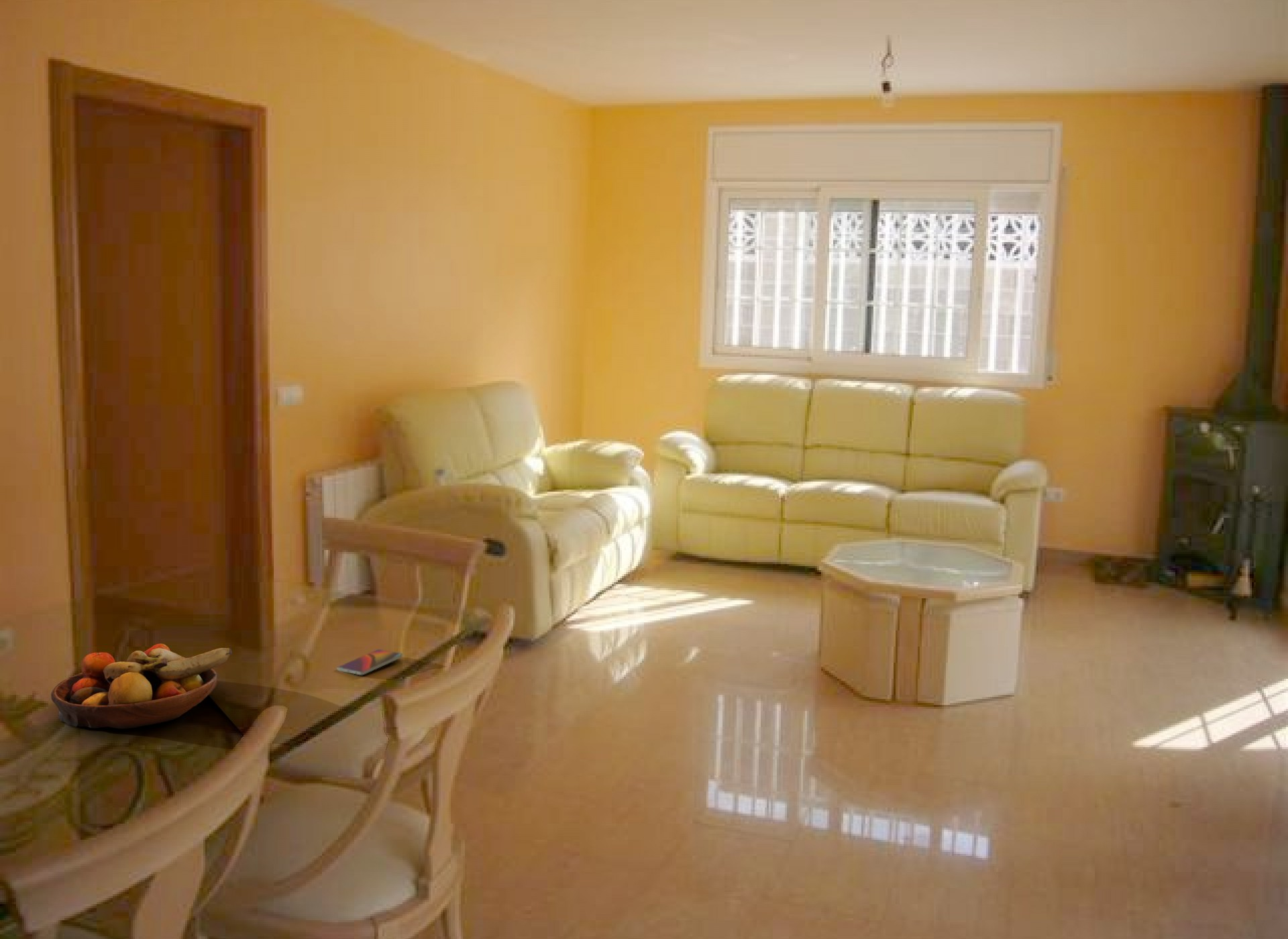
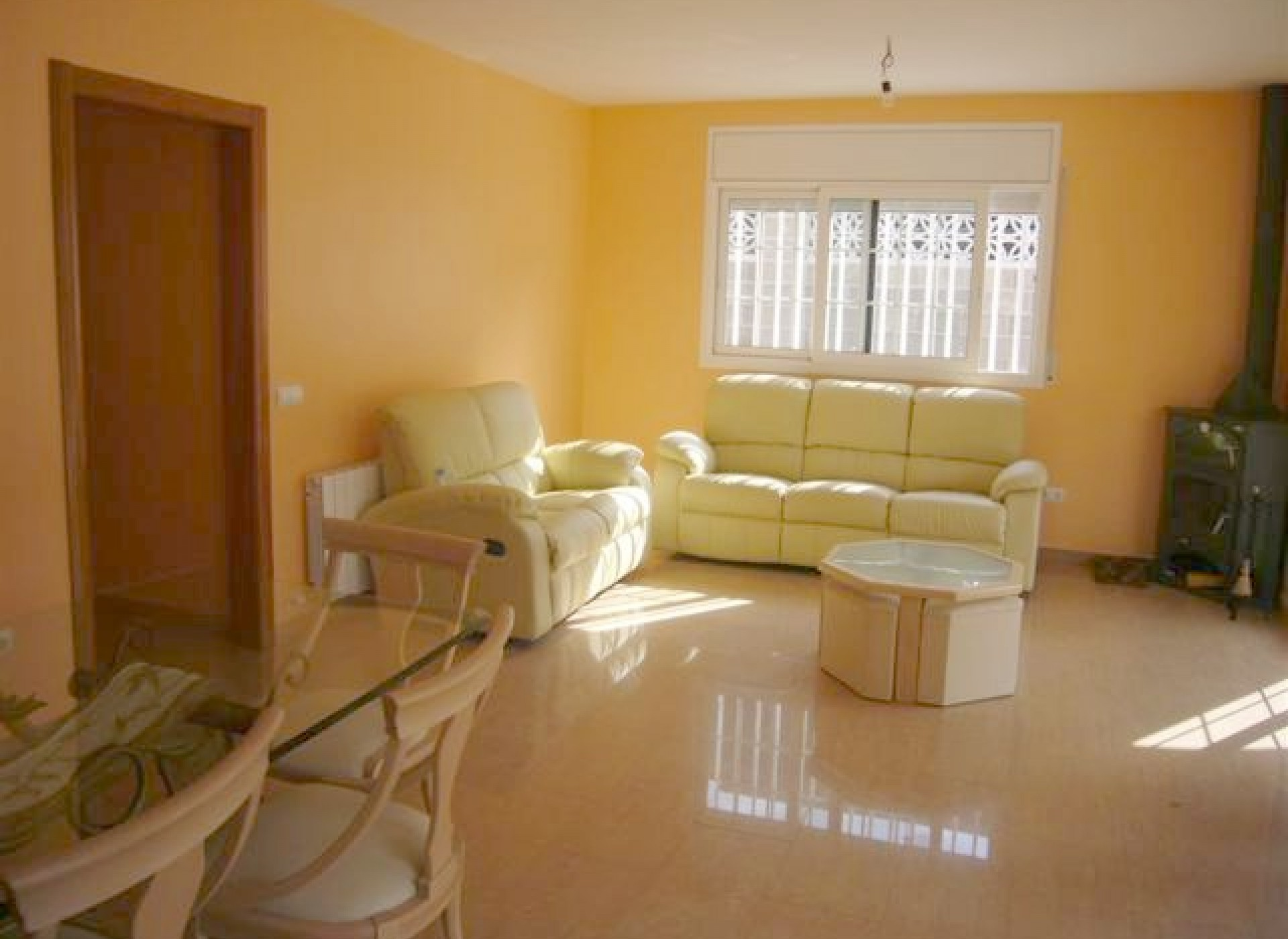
- smartphone [337,649,403,676]
- fruit bowl [50,643,232,729]
